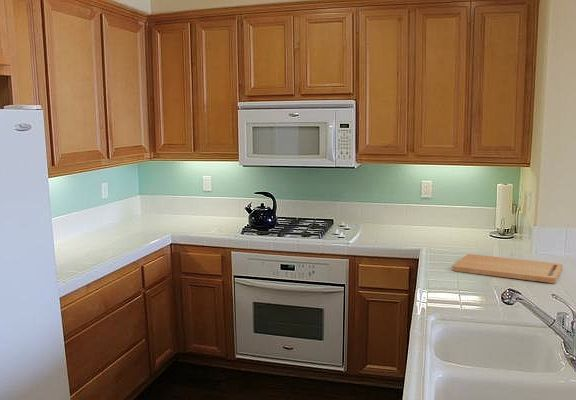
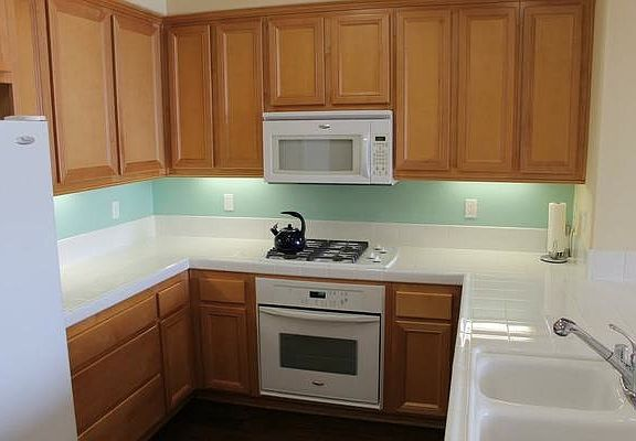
- cutting board [452,253,564,284]
